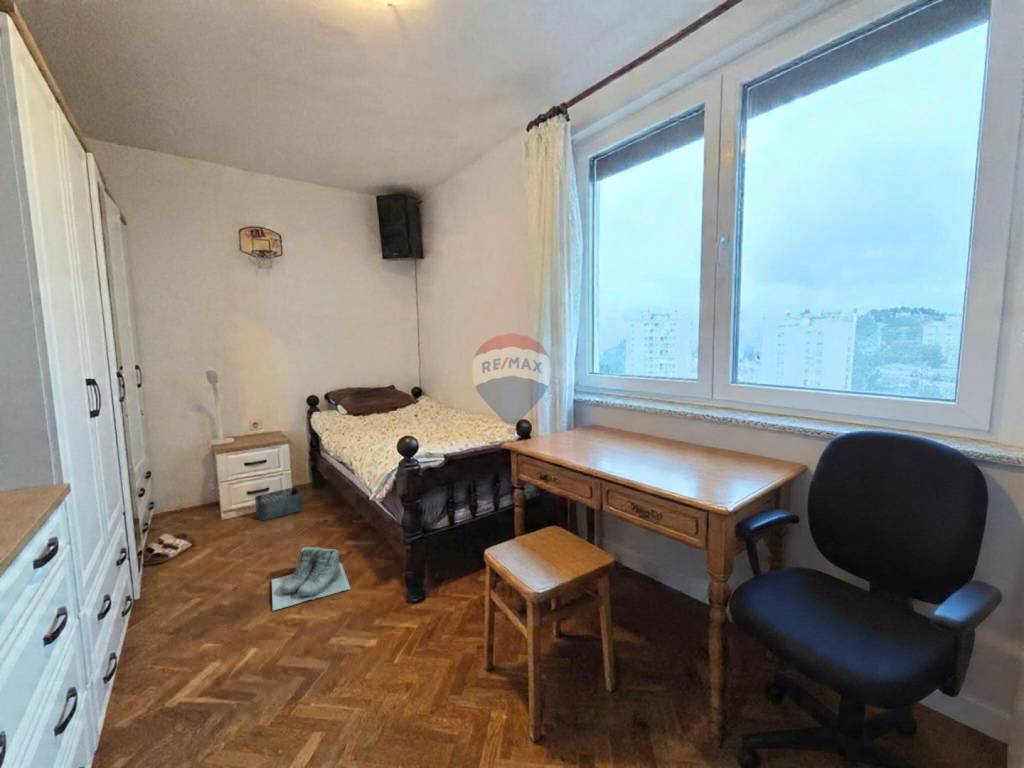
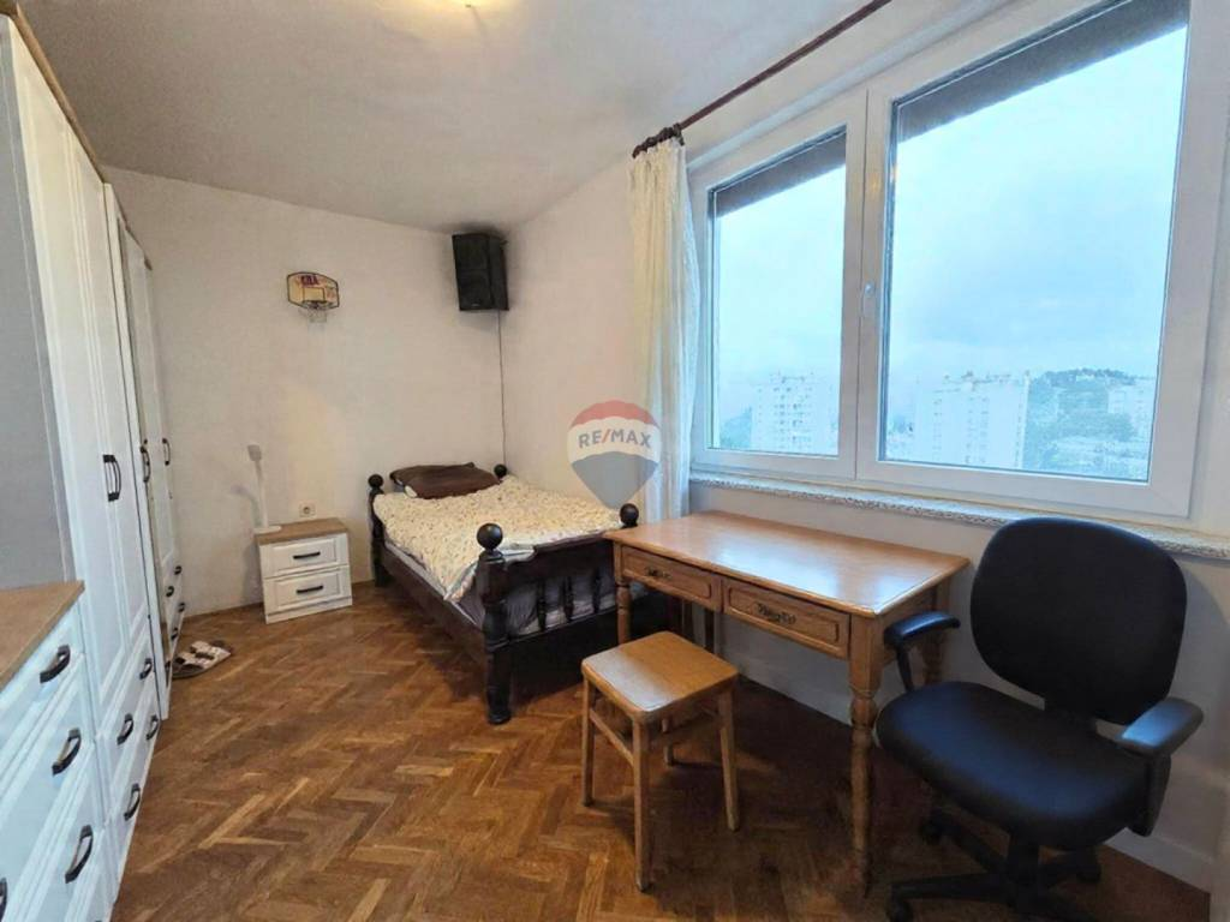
- storage bin [254,486,304,521]
- boots [271,546,351,612]
